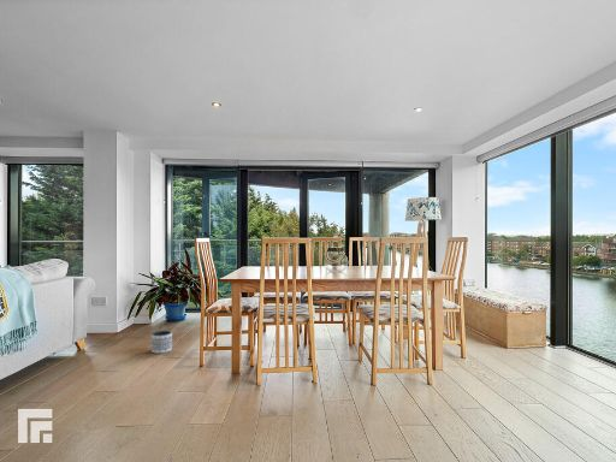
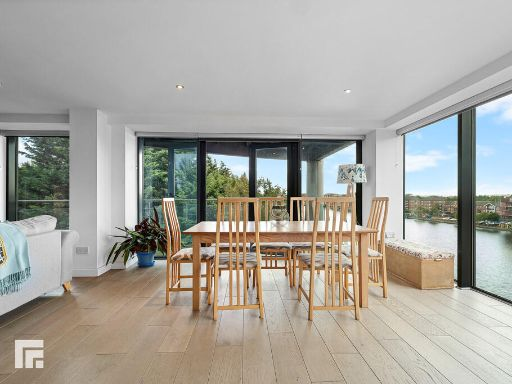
- planter [150,330,173,355]
